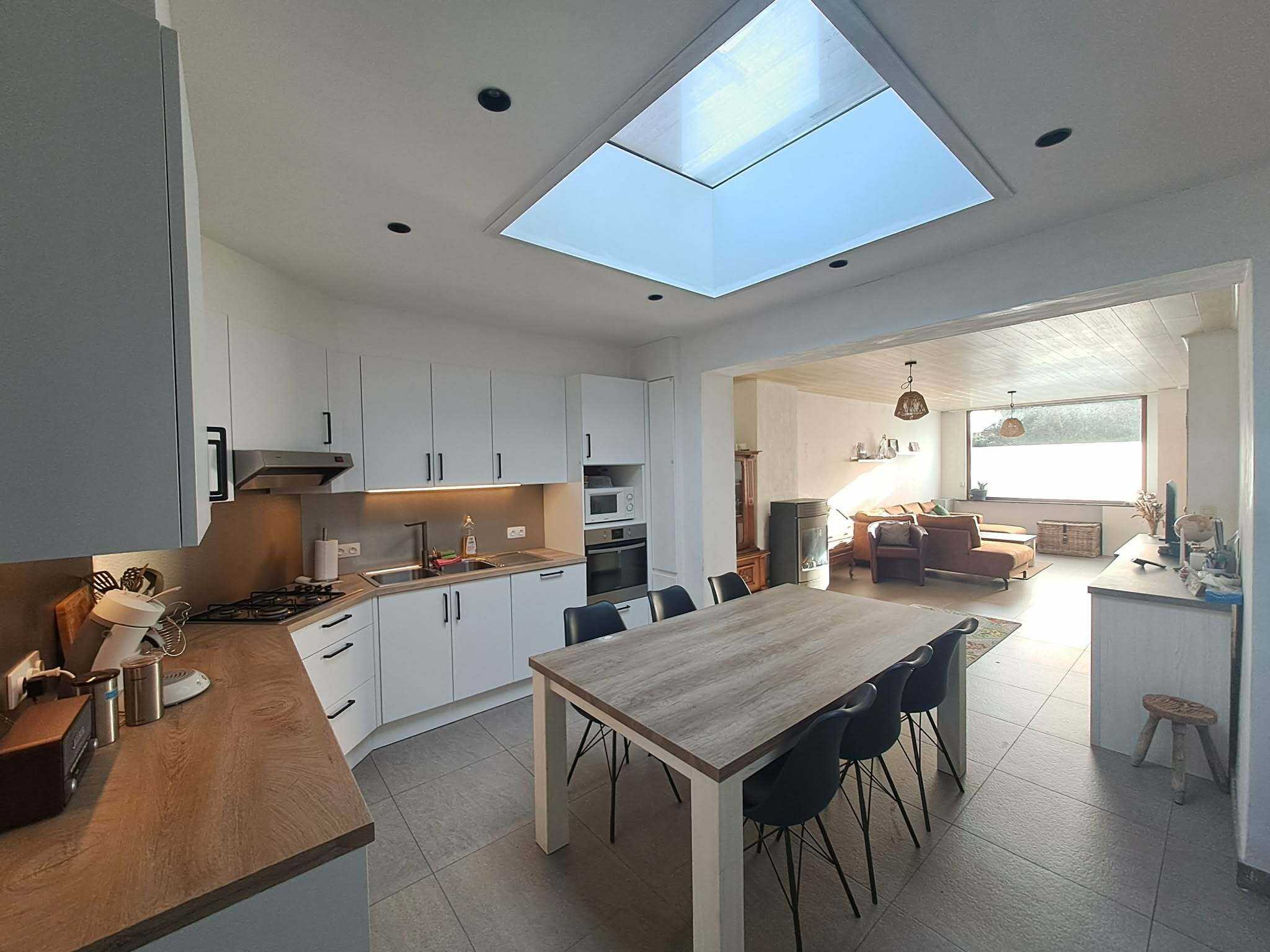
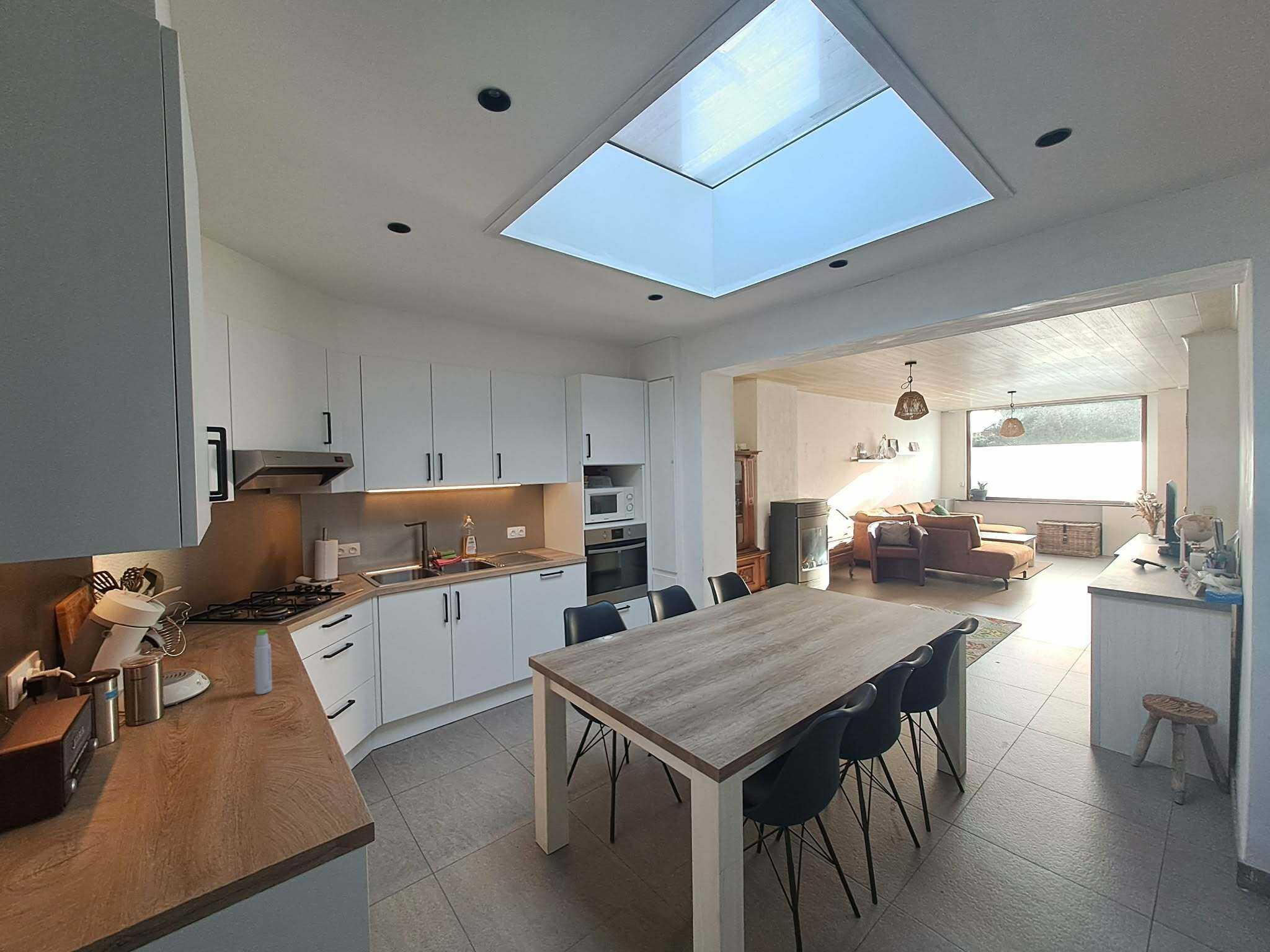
+ bottle [254,629,273,695]
